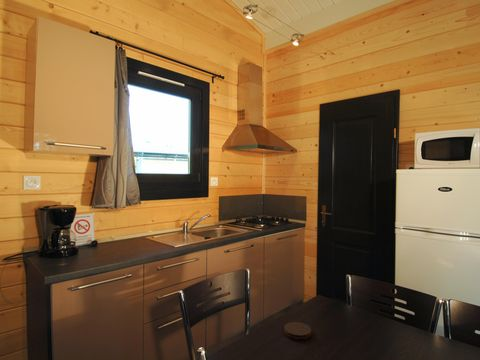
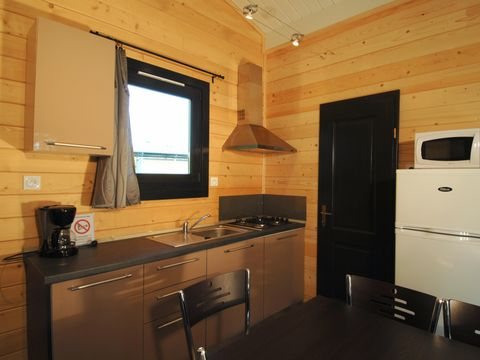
- coaster [283,321,312,340]
